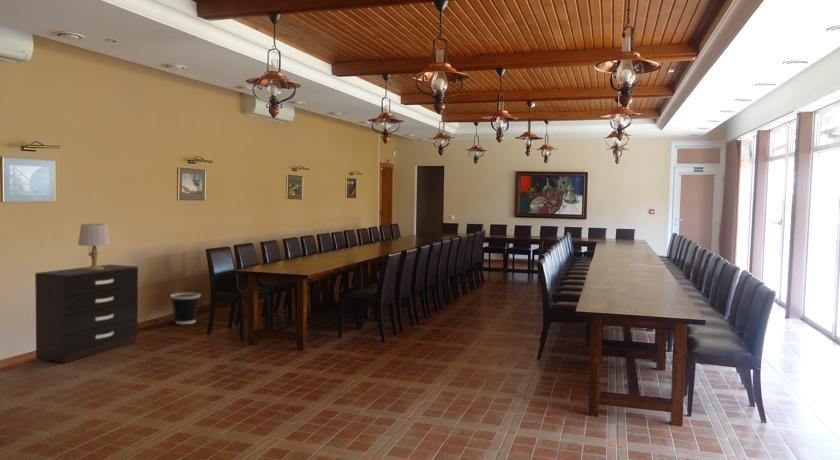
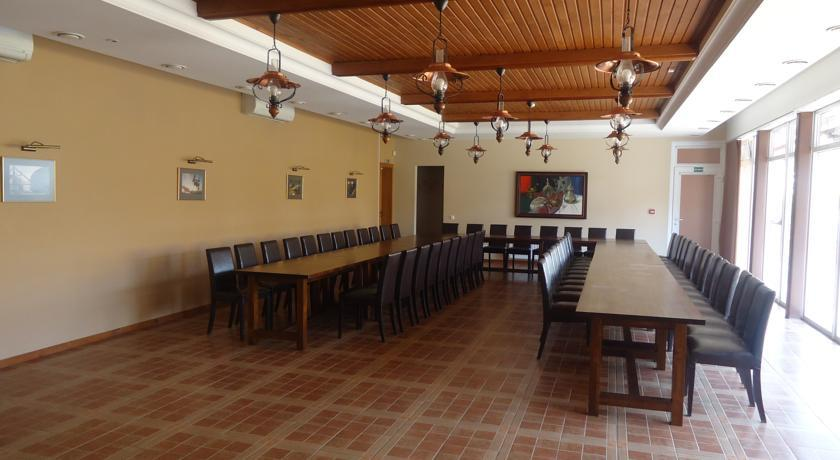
- wastebasket [170,292,202,325]
- table lamp [77,223,111,270]
- dresser [34,263,139,364]
